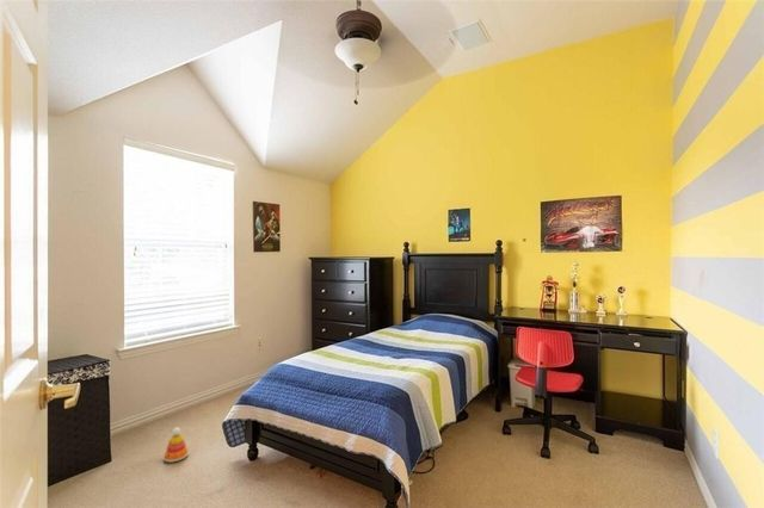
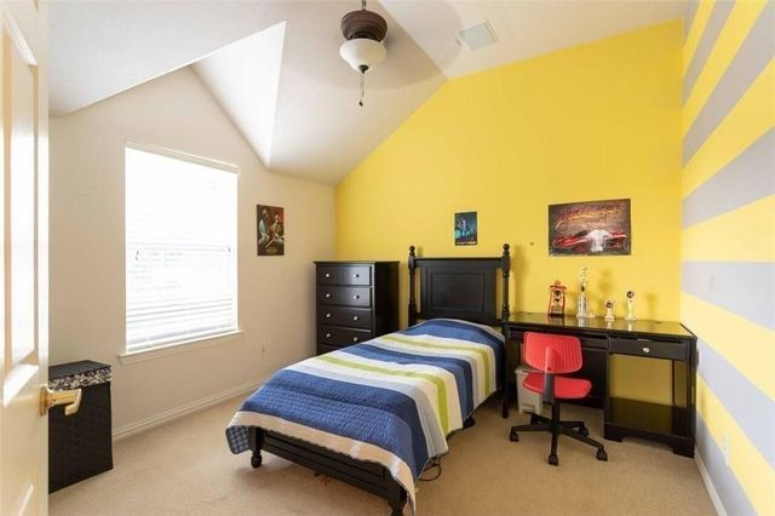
- stacking toy [162,426,190,464]
